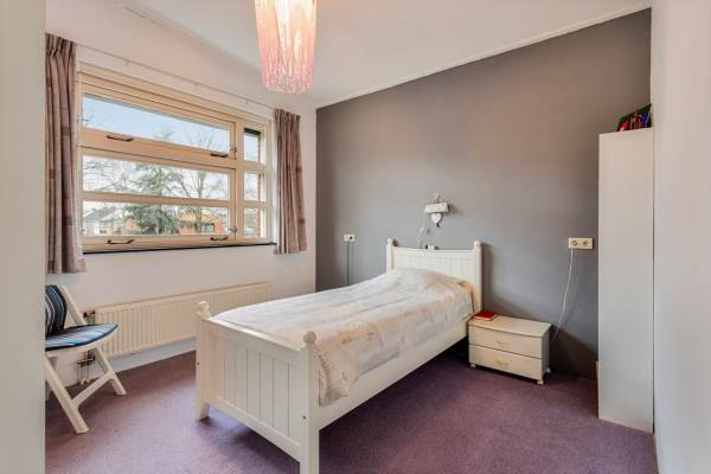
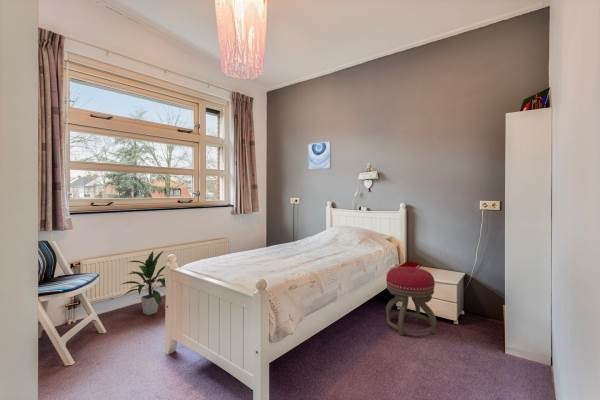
+ wall art [307,140,332,171]
+ indoor plant [119,249,166,316]
+ stool [385,266,437,336]
